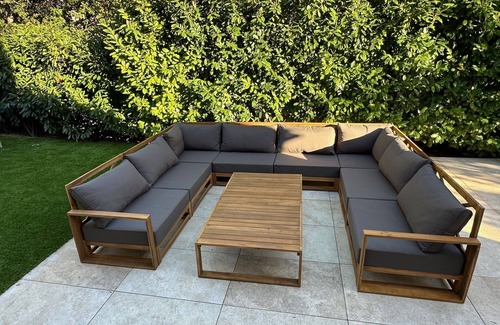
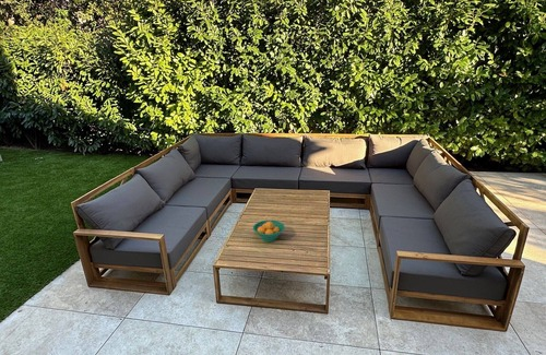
+ fruit bowl [252,220,286,242]
